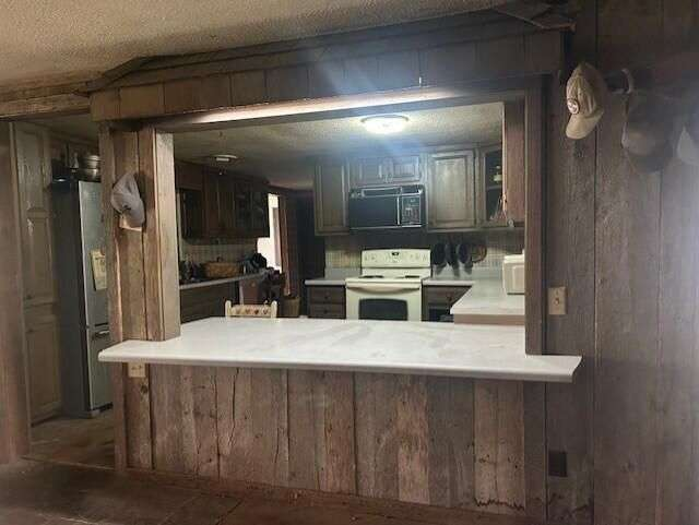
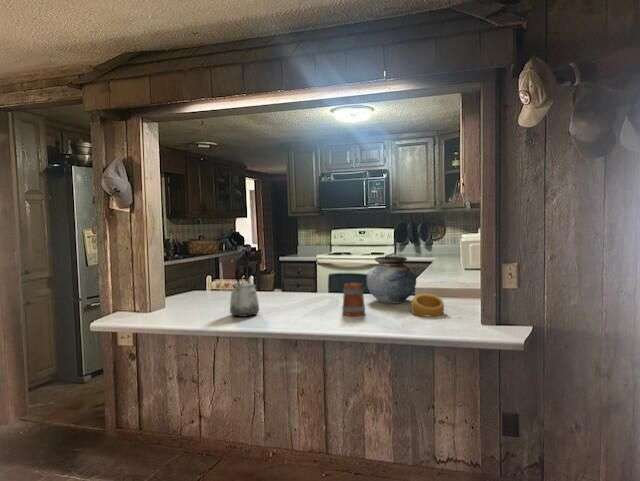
+ kettle [229,265,260,318]
+ ring [410,292,445,317]
+ mug [341,282,366,317]
+ vase [365,255,417,305]
